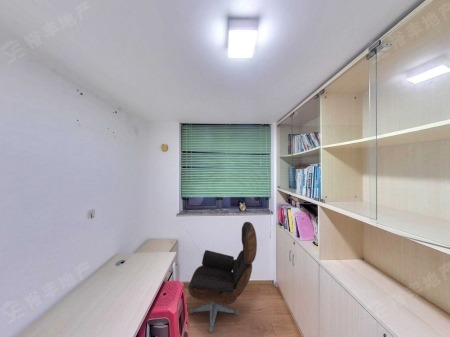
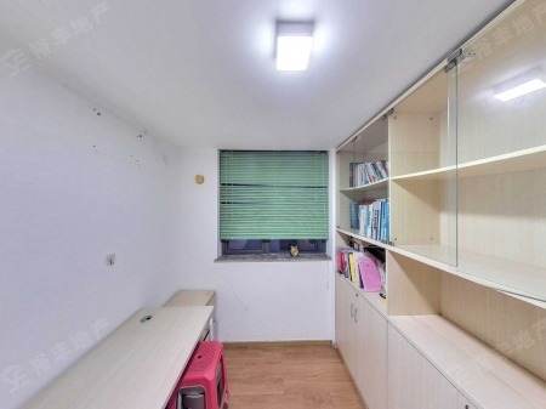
- office chair [187,221,258,334]
